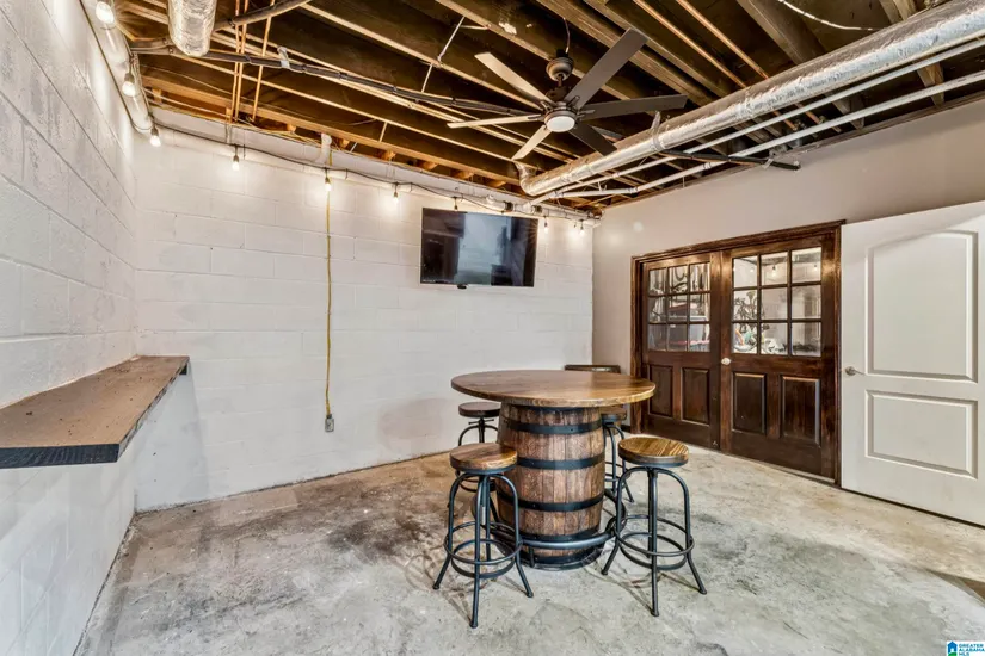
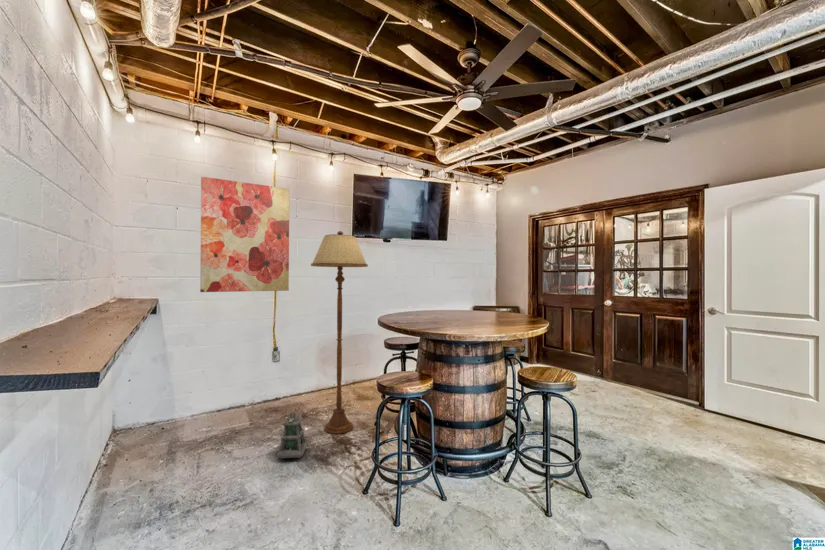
+ lantern [275,411,309,460]
+ wall art [199,176,290,293]
+ floor lamp [310,230,369,435]
